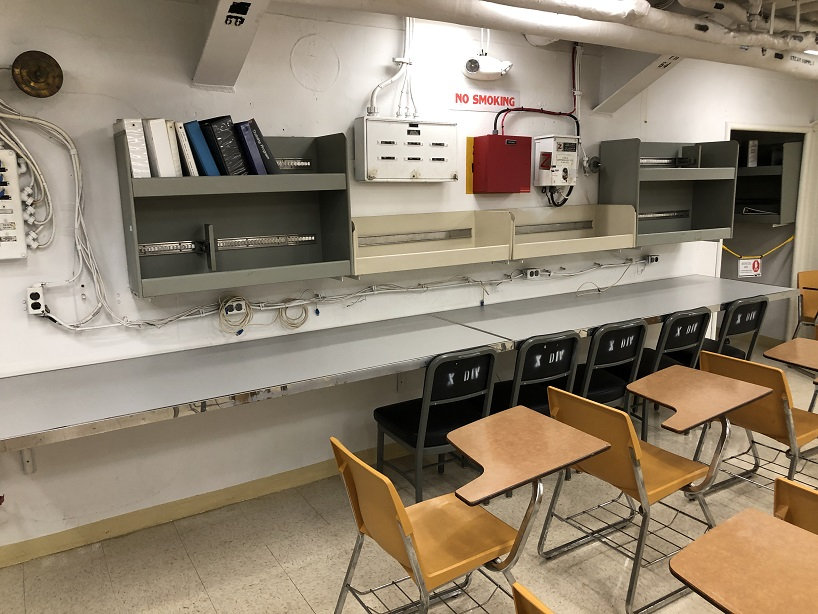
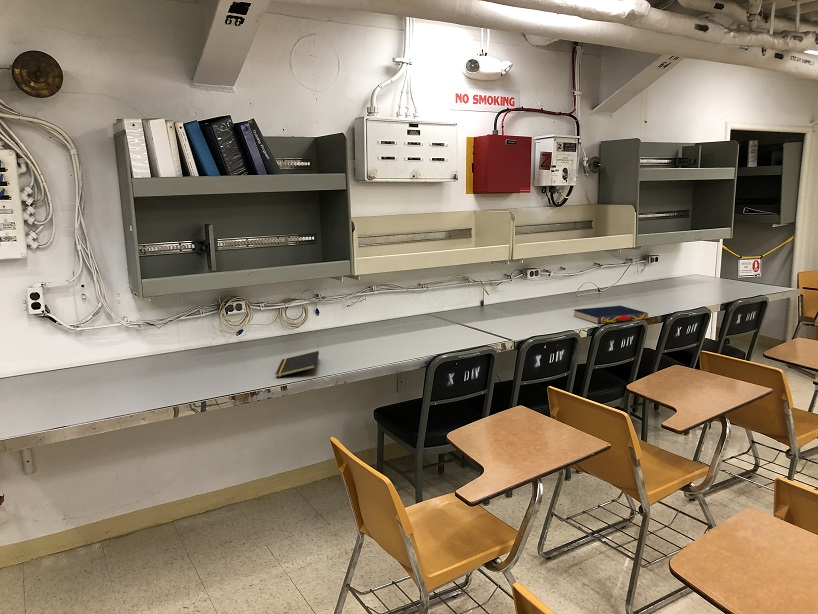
+ notepad [275,350,320,378]
+ book [573,305,649,325]
